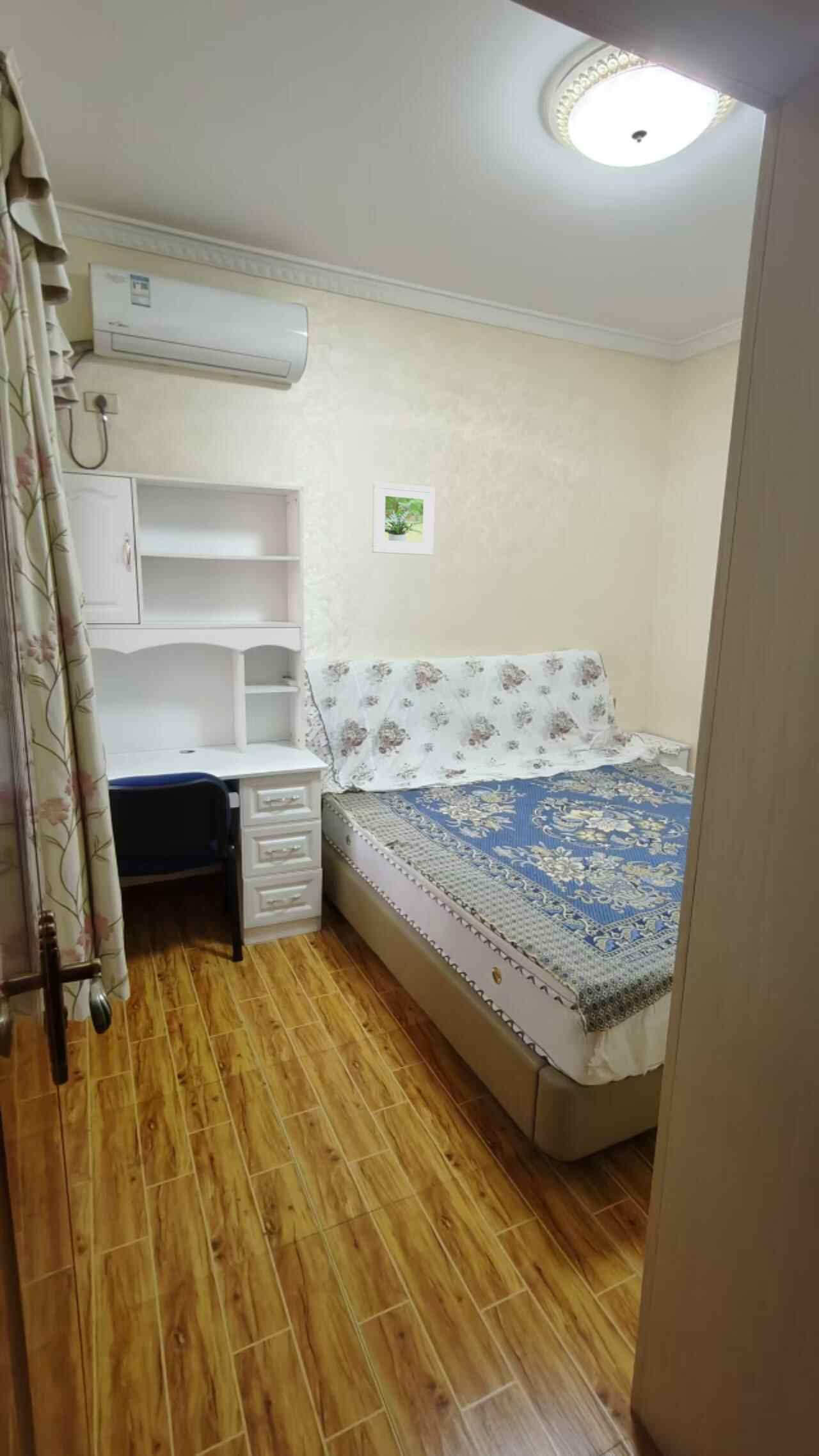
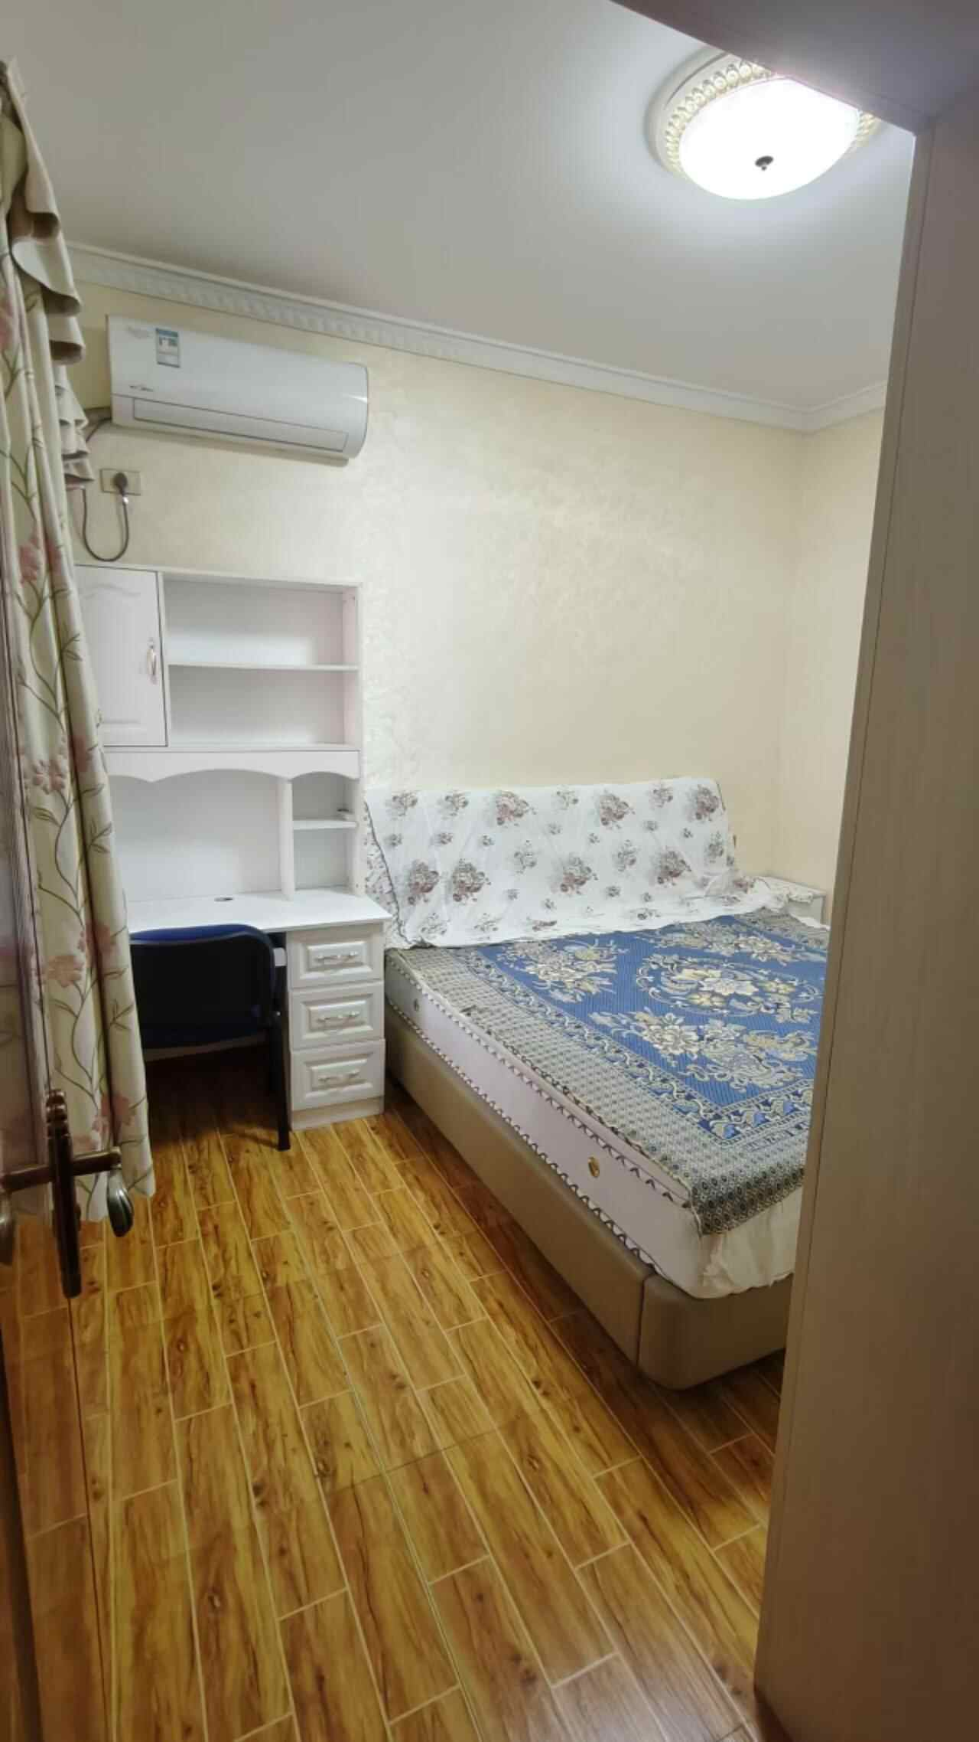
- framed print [371,481,436,556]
